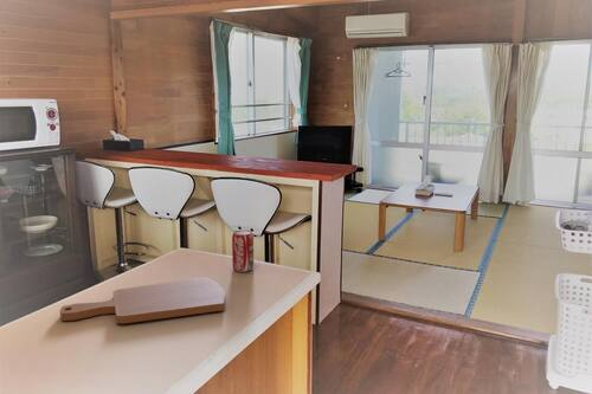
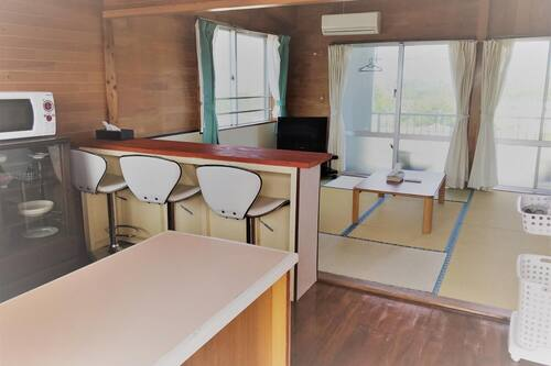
- cutting board [59,276,226,325]
- beverage can [231,230,255,273]
